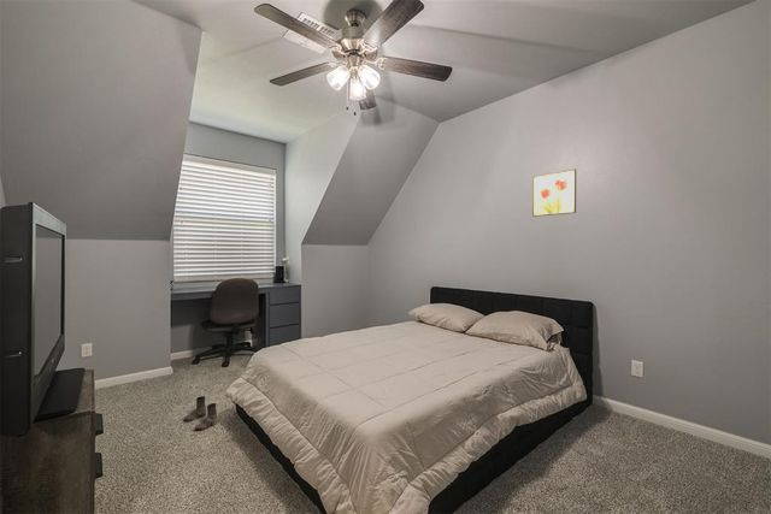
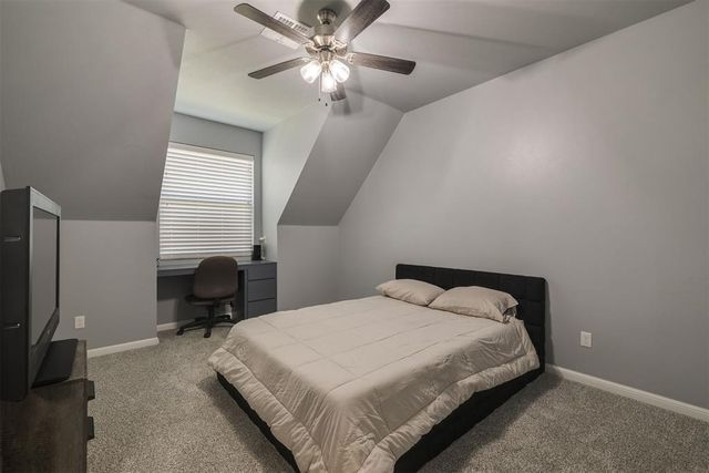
- boots [183,395,218,431]
- wall art [531,167,577,218]
